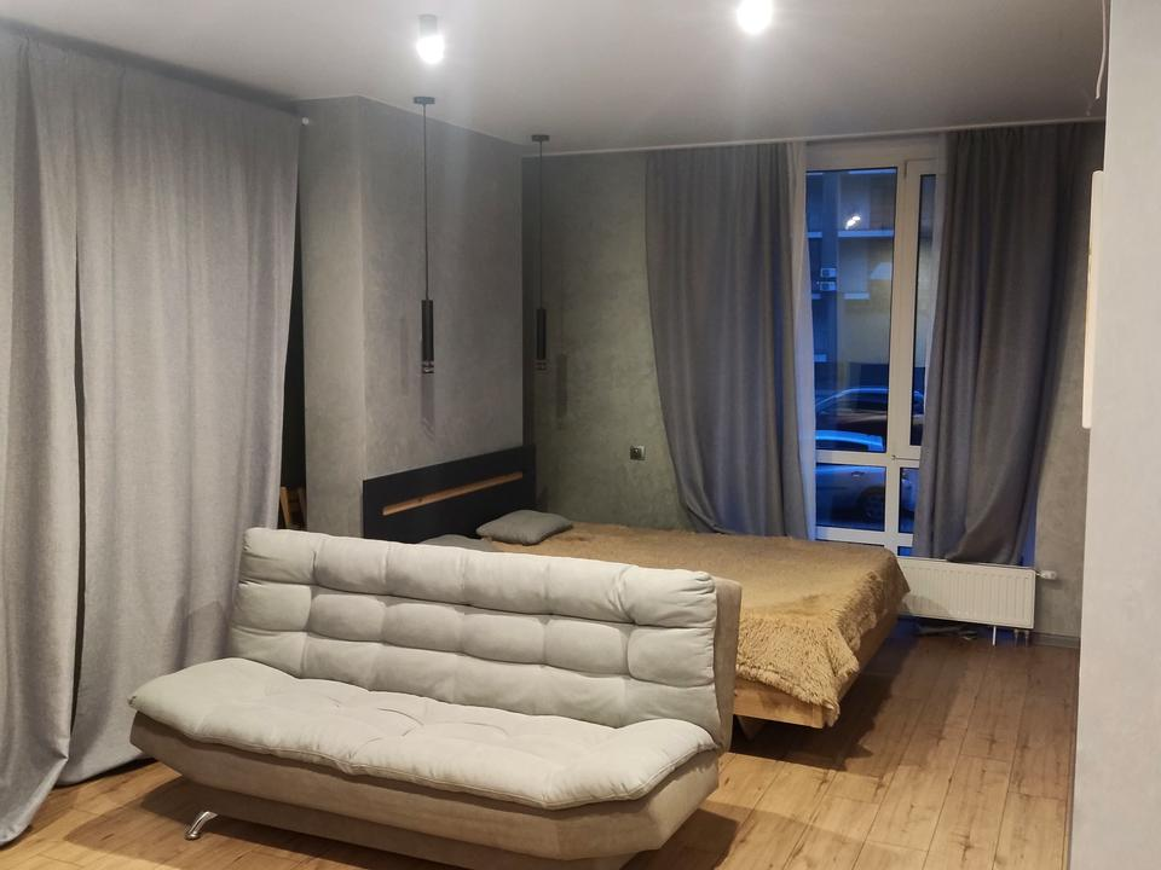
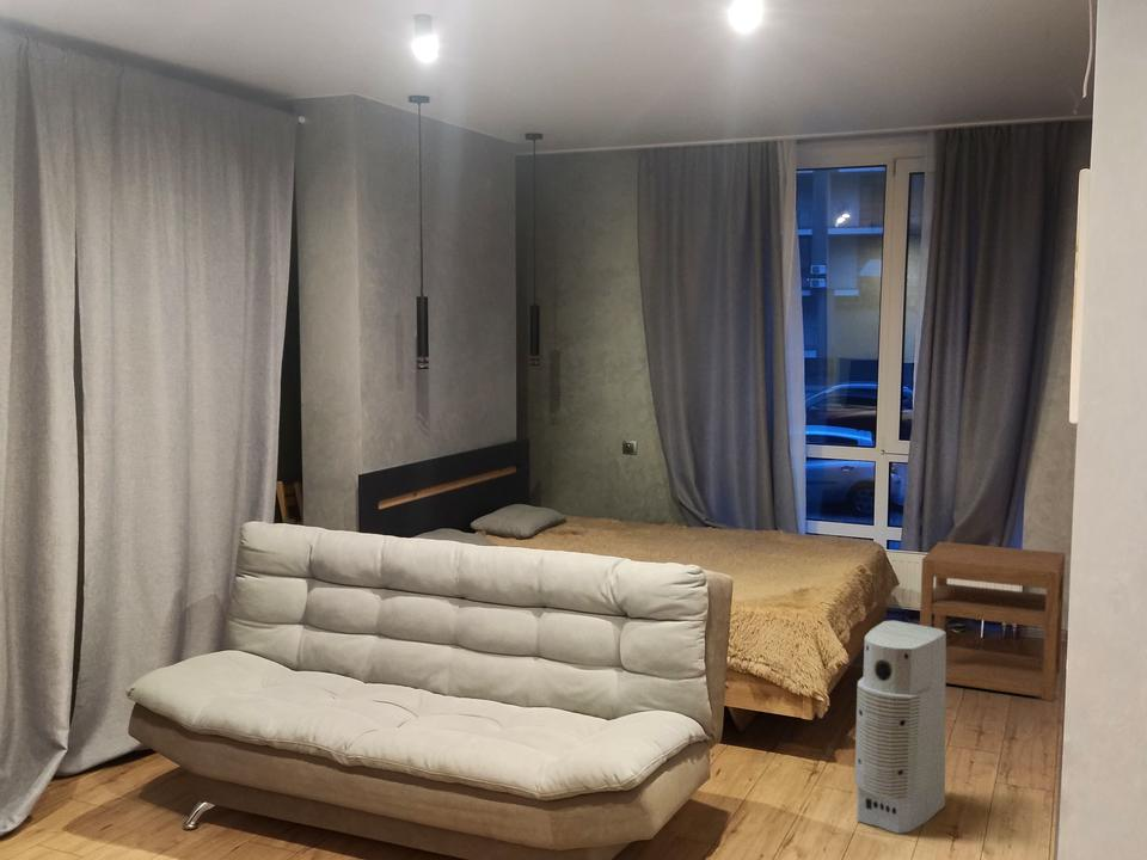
+ air purifier [853,620,947,835]
+ nightstand [919,541,1067,701]
